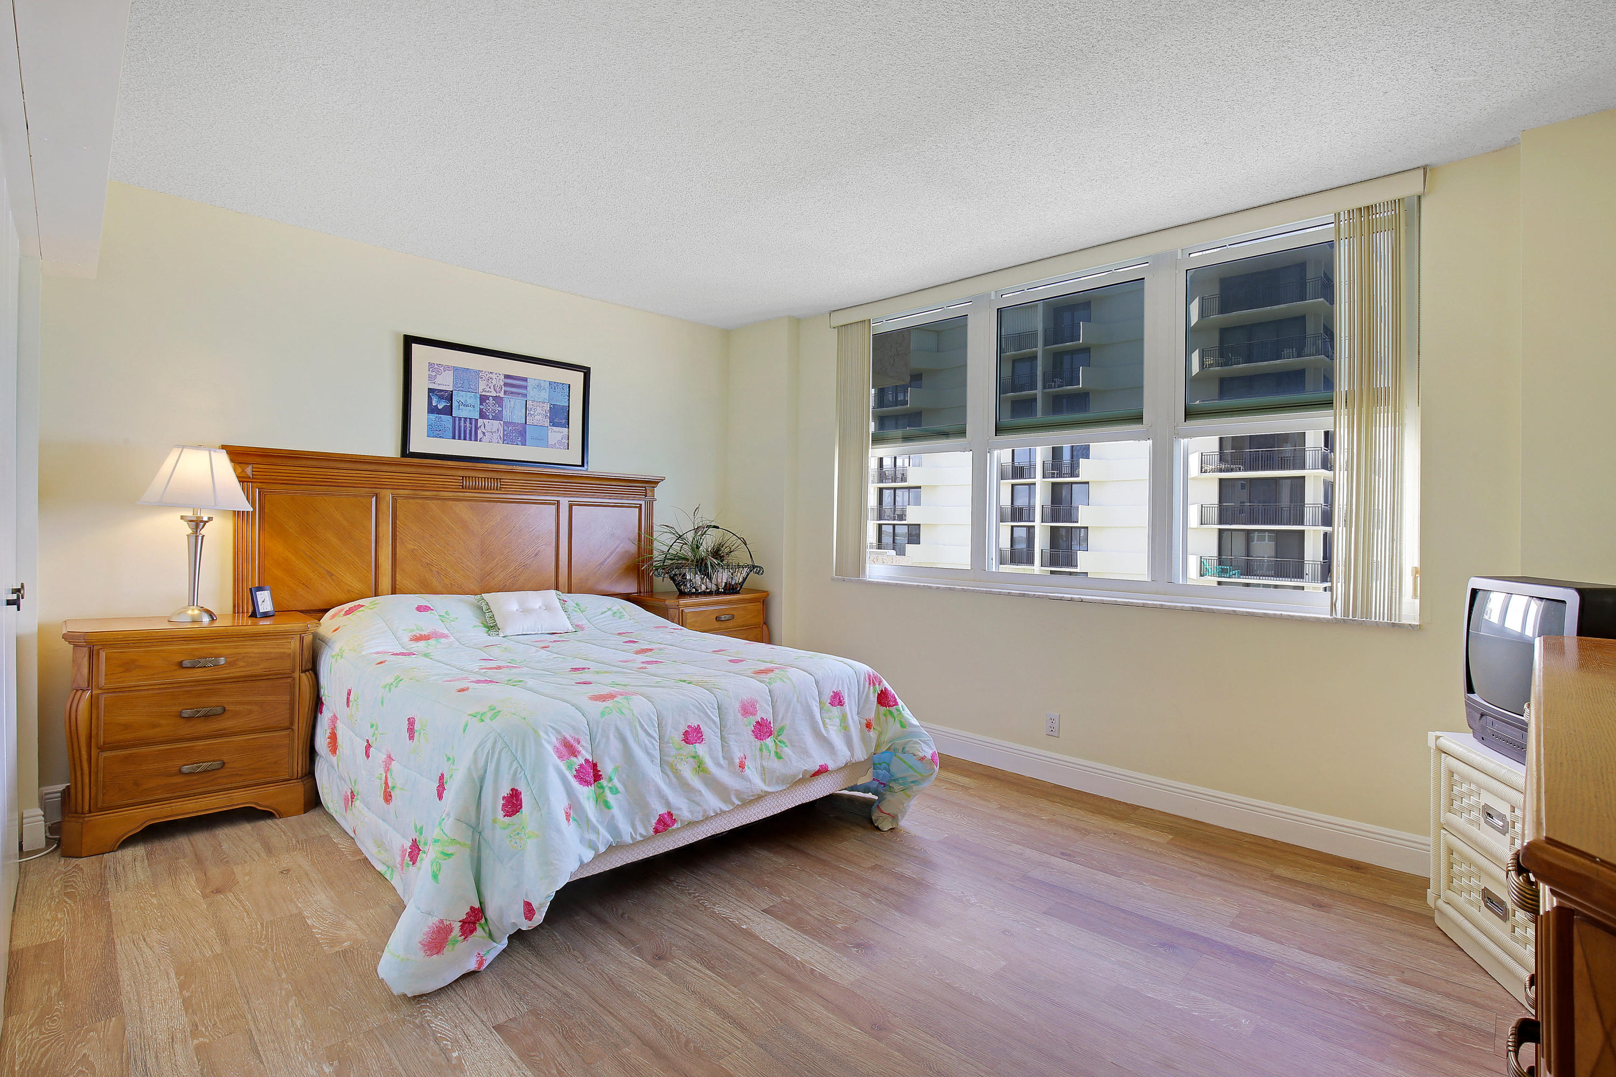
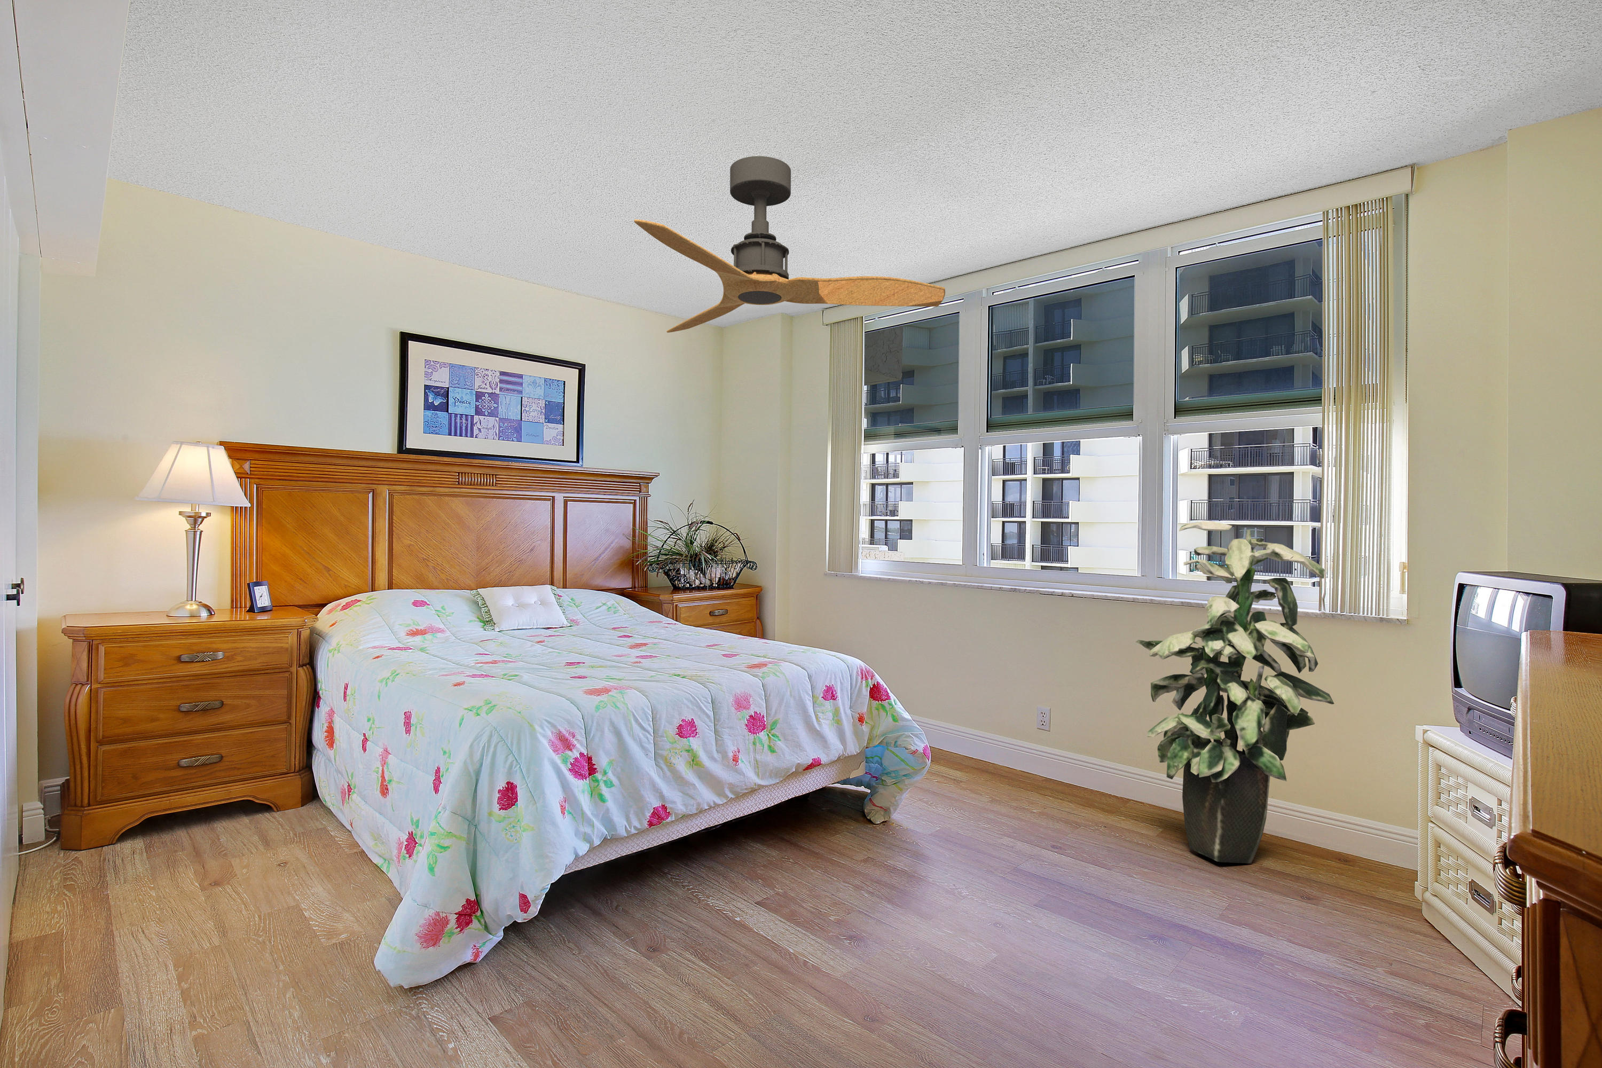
+ ceiling fan [633,155,945,334]
+ indoor plant [1135,521,1335,864]
